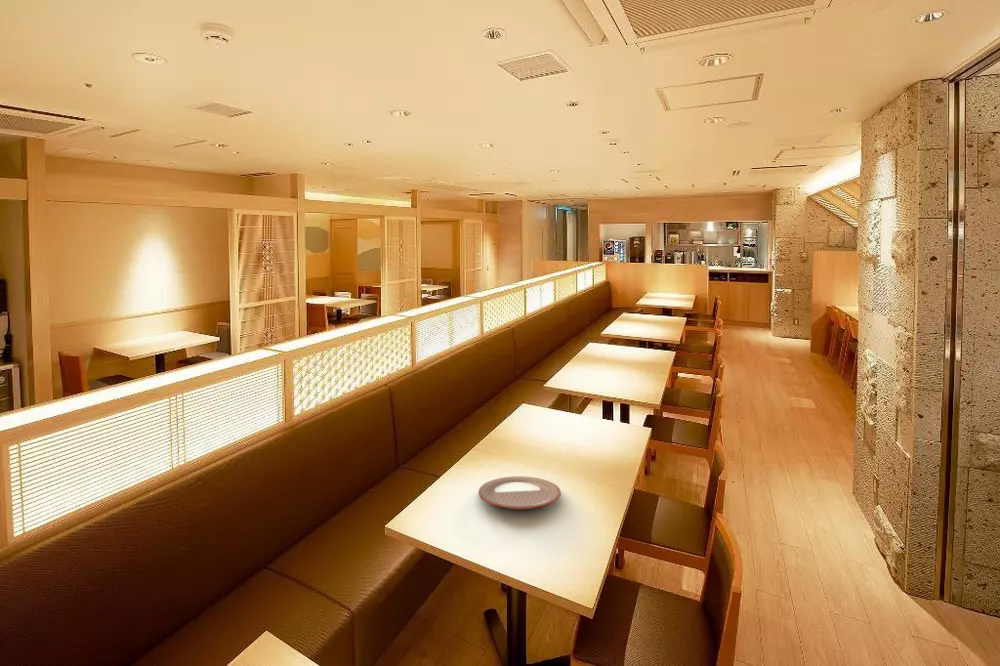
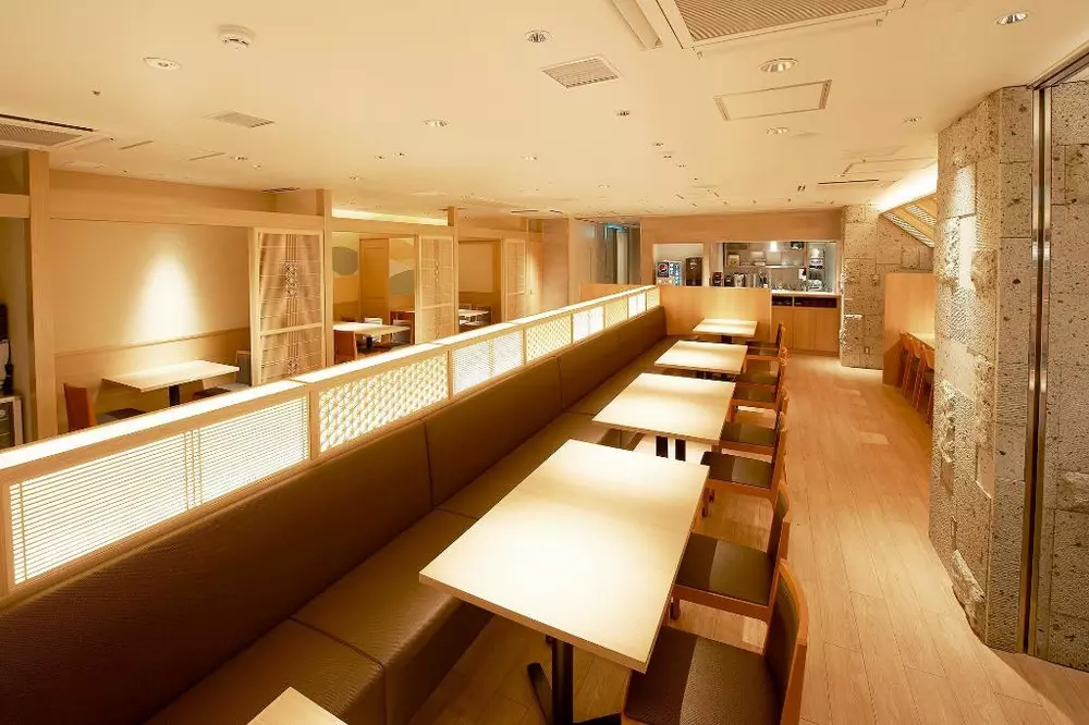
- plate [477,475,562,510]
